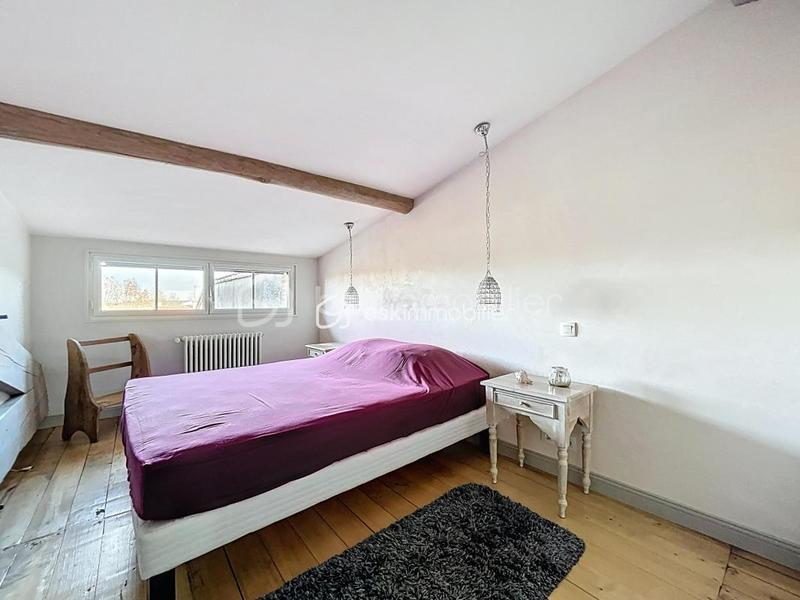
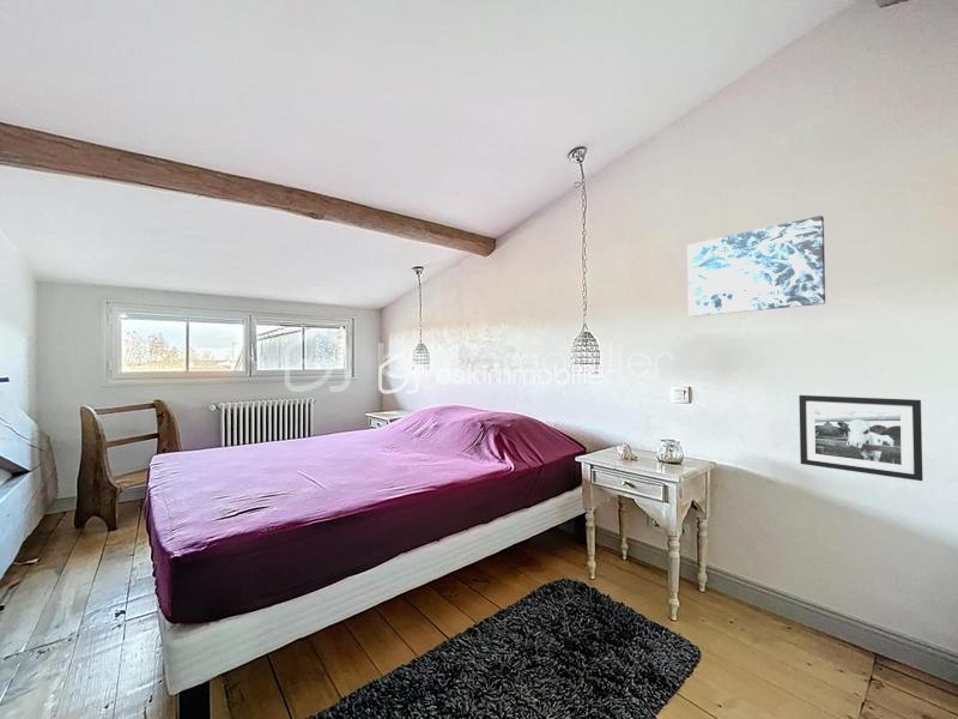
+ picture frame [798,394,924,482]
+ wall art [686,215,826,318]
